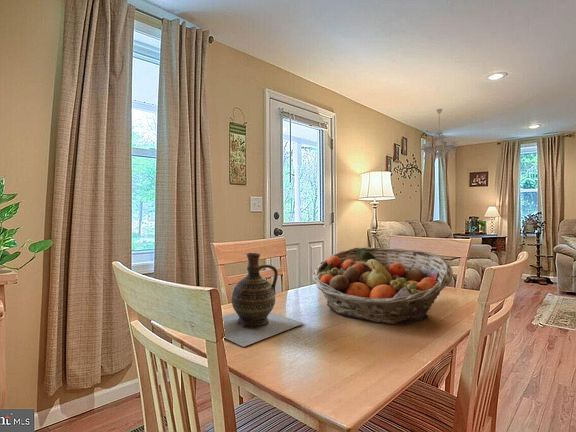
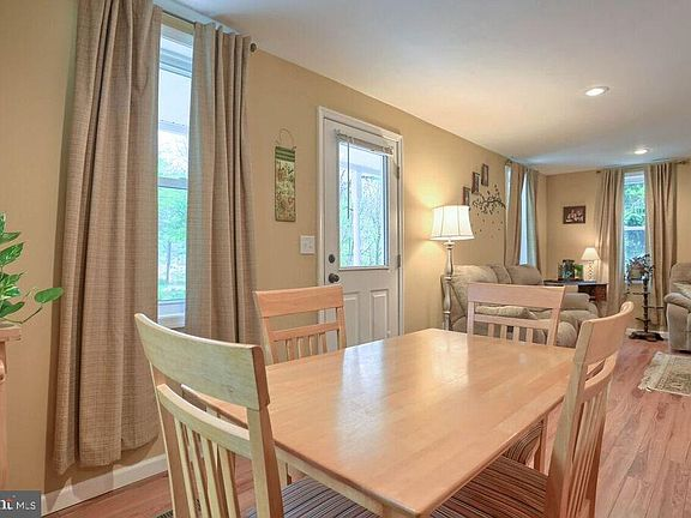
- chandelier [420,108,459,161]
- ceramic jug [222,252,304,348]
- fruit basket [311,246,454,325]
